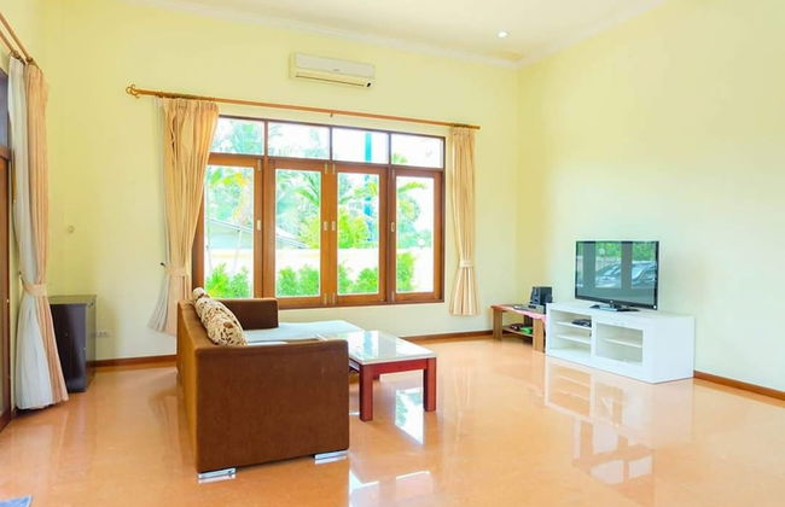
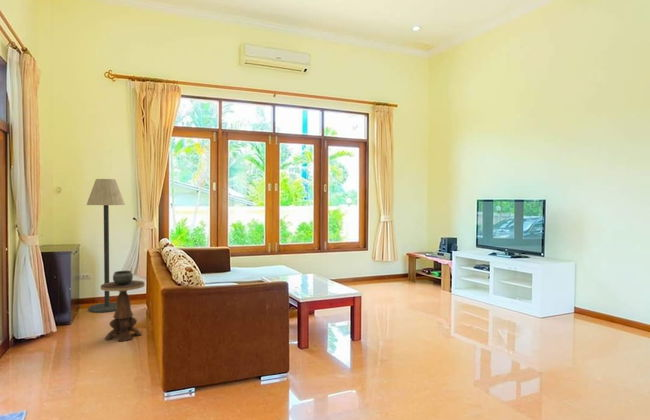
+ floor lamp [86,178,126,314]
+ side table [100,270,146,343]
